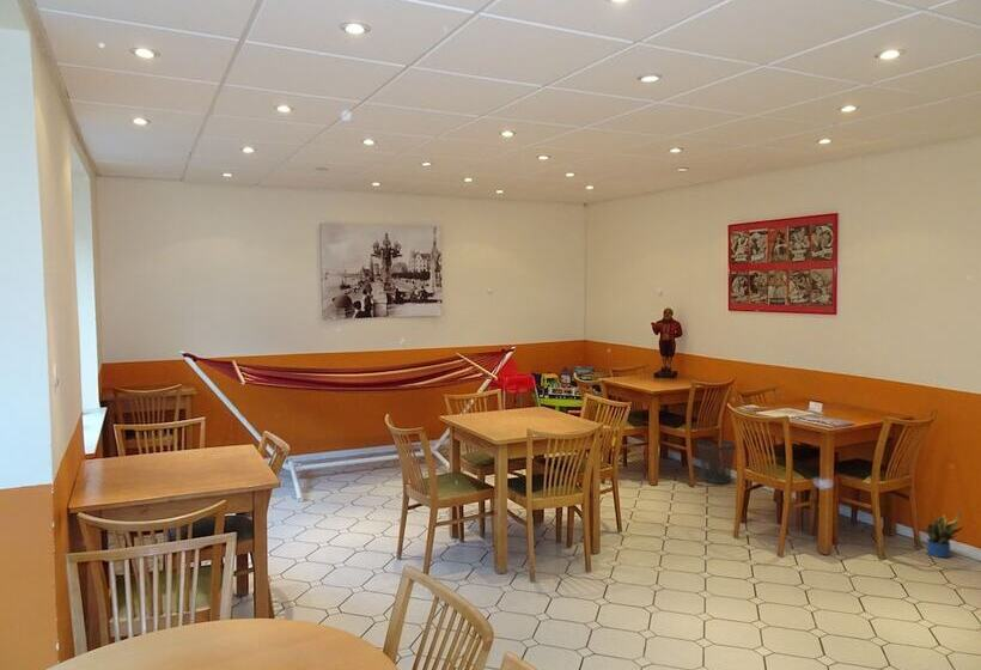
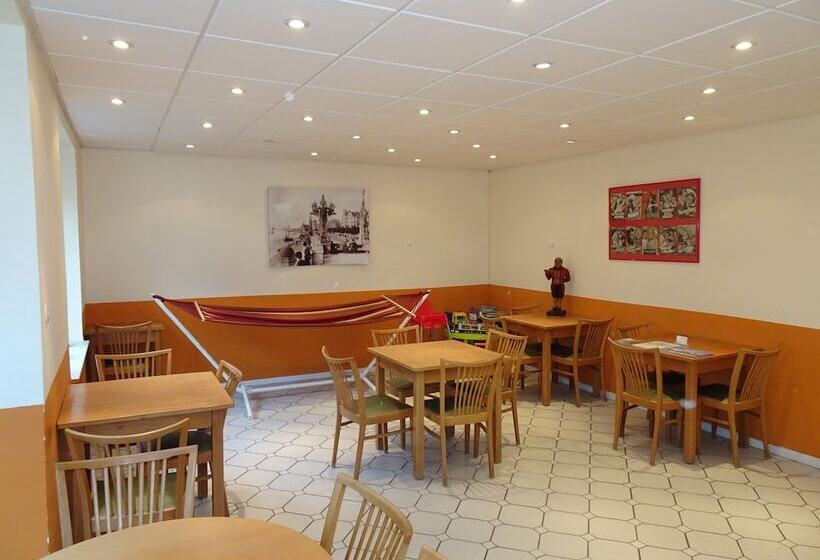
- wastebasket [696,439,737,485]
- potted plant [924,510,964,559]
